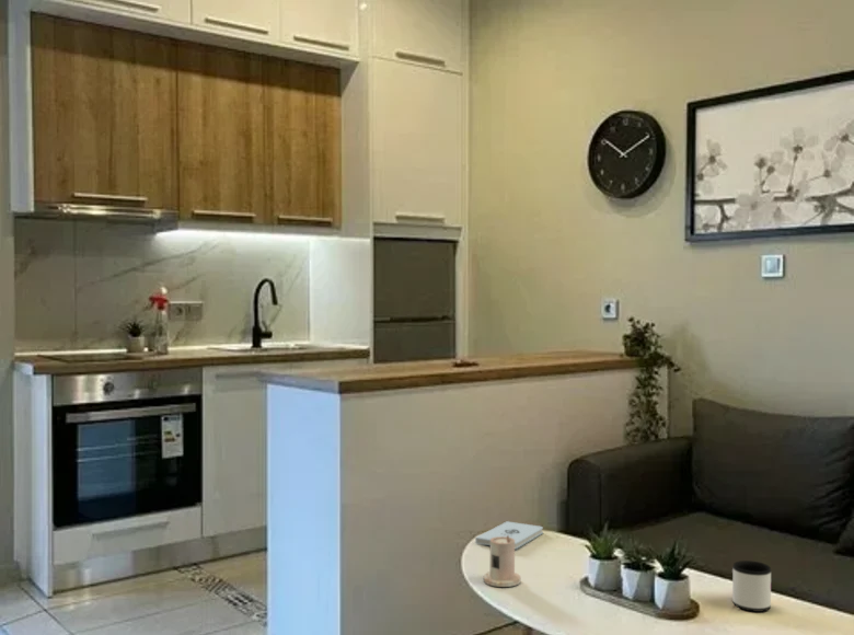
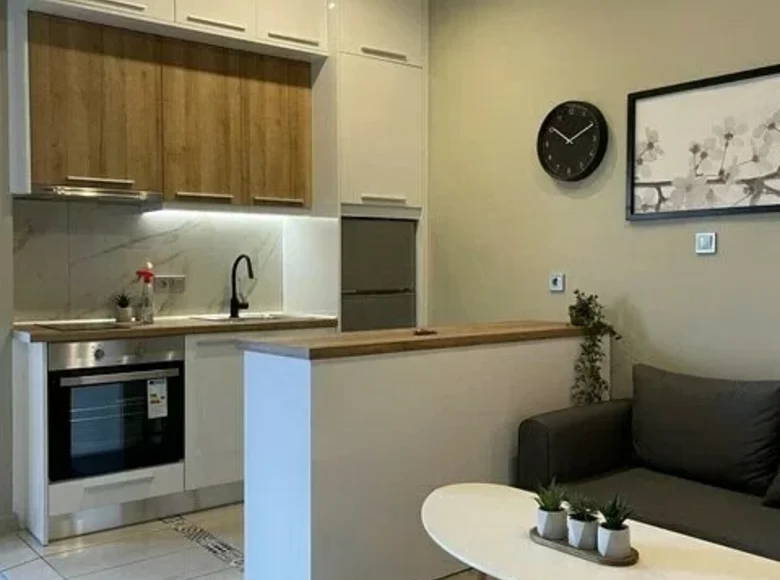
- candle [483,535,521,588]
- mug [731,559,772,613]
- notepad [474,520,544,550]
